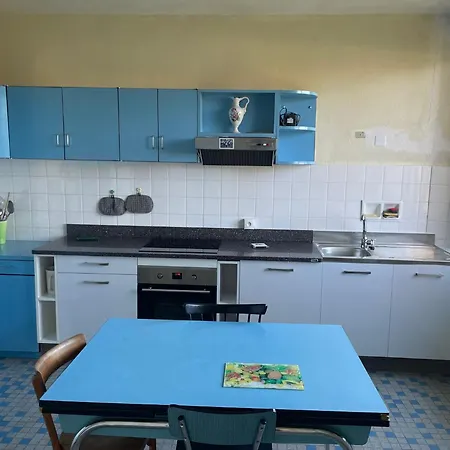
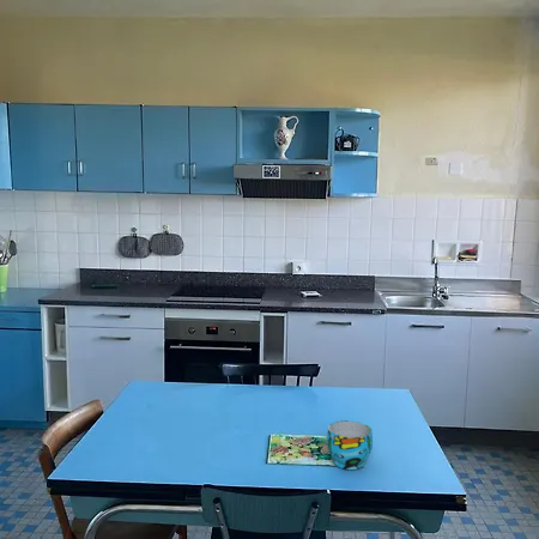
+ cup [326,419,374,471]
